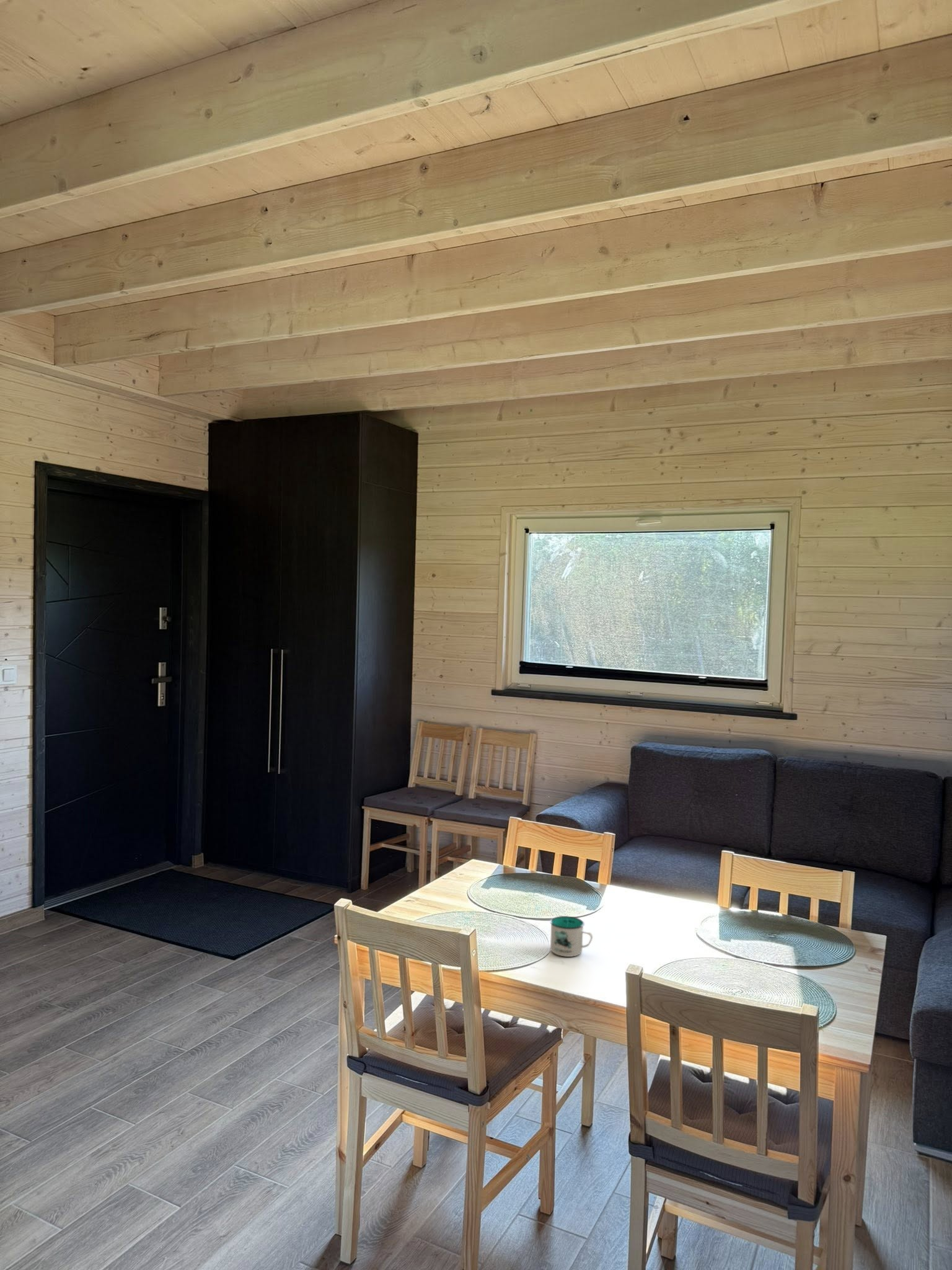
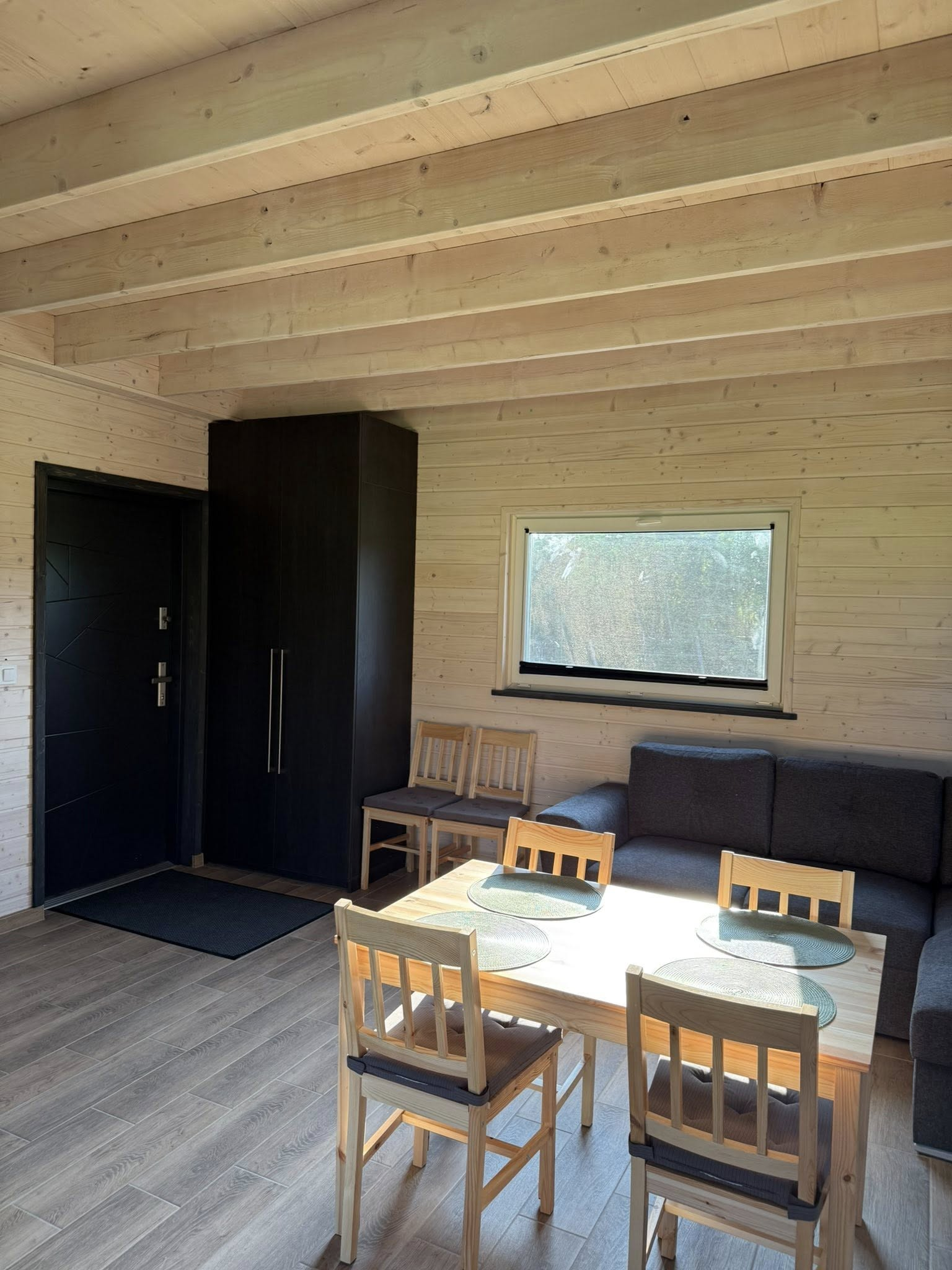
- mug [549,915,593,957]
